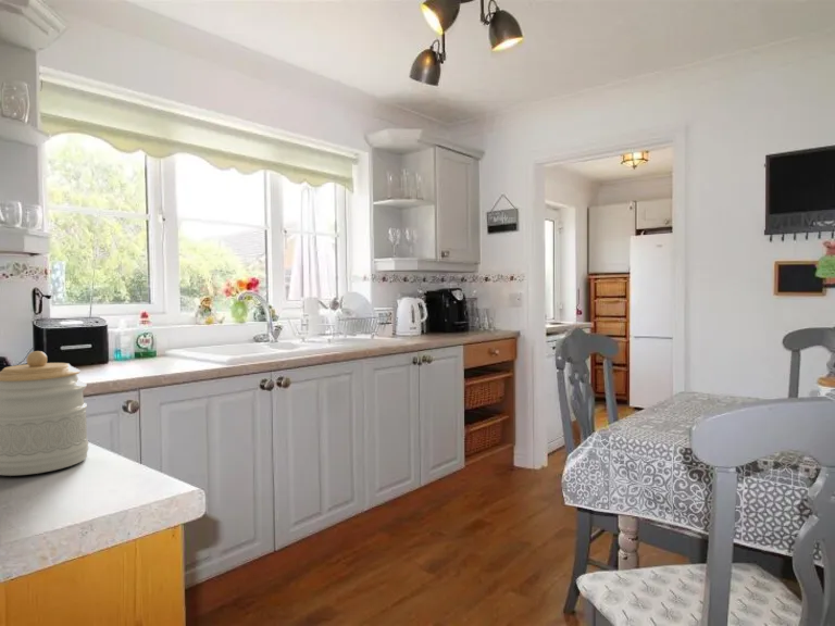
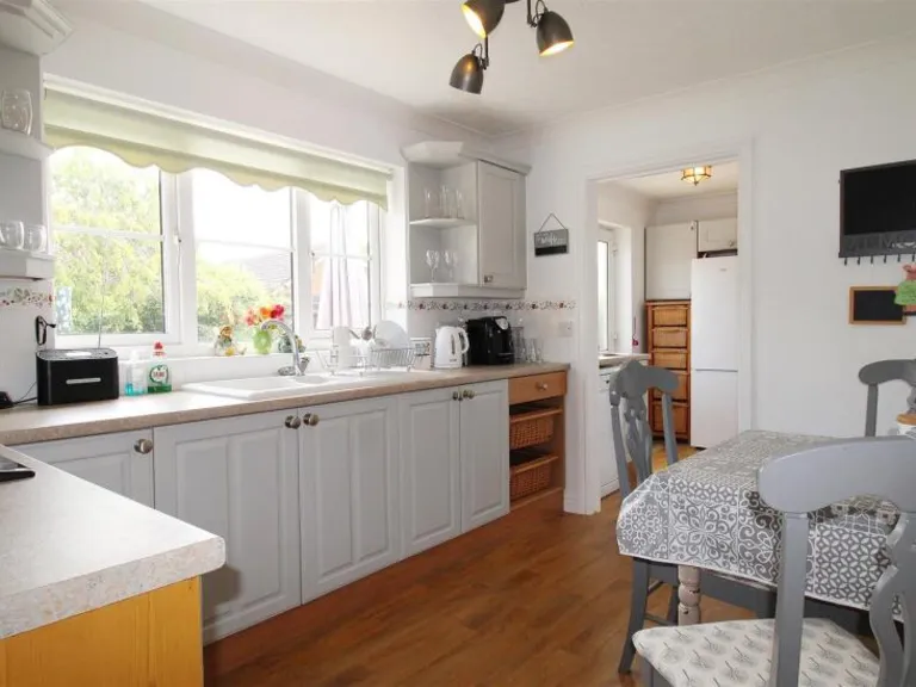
- jar [0,350,89,477]
